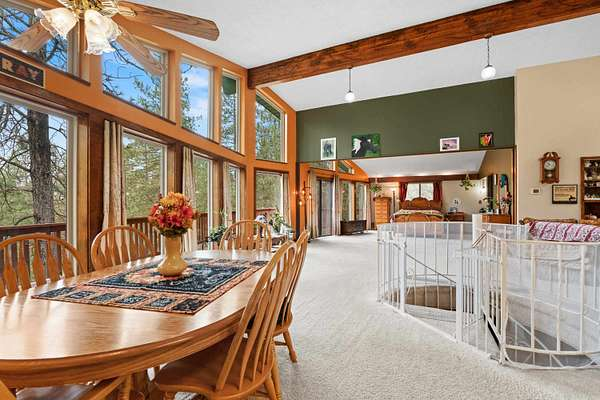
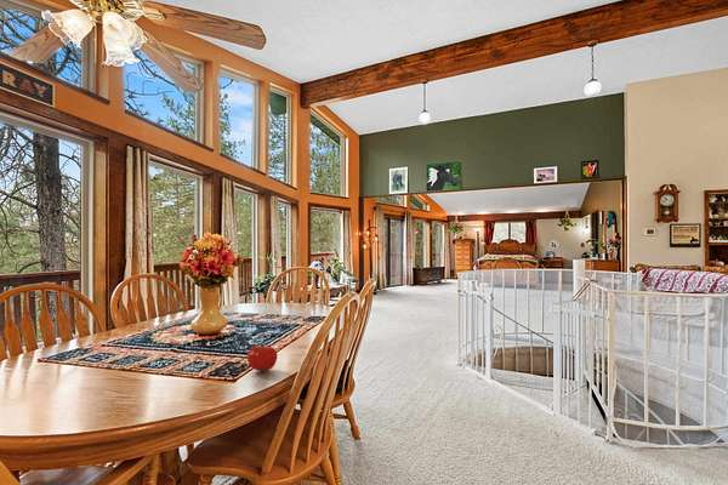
+ fruit [246,342,278,372]
